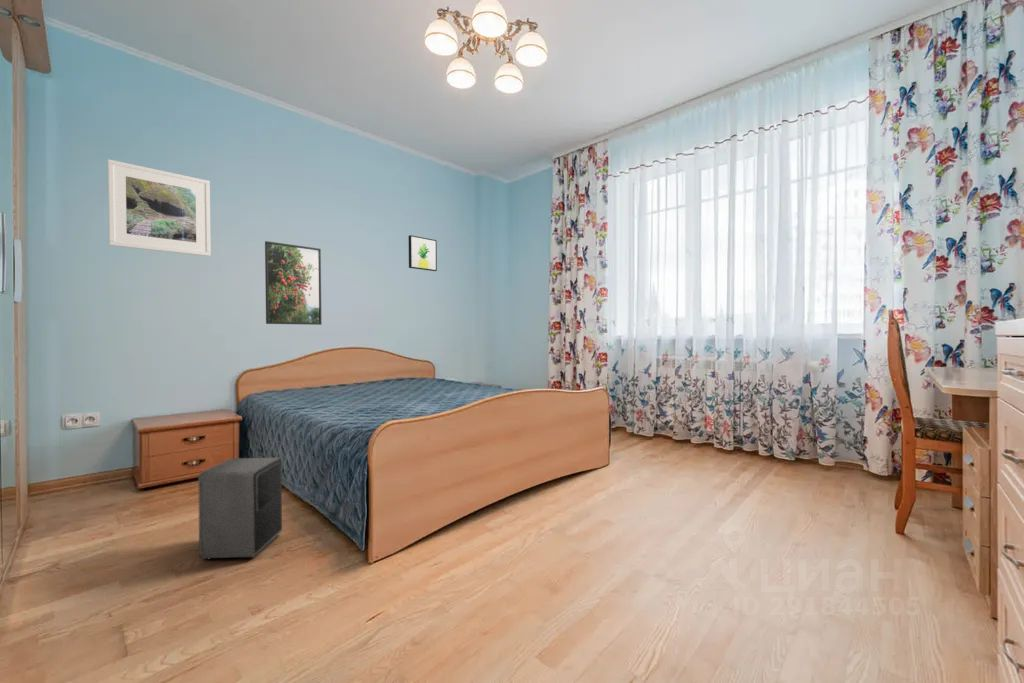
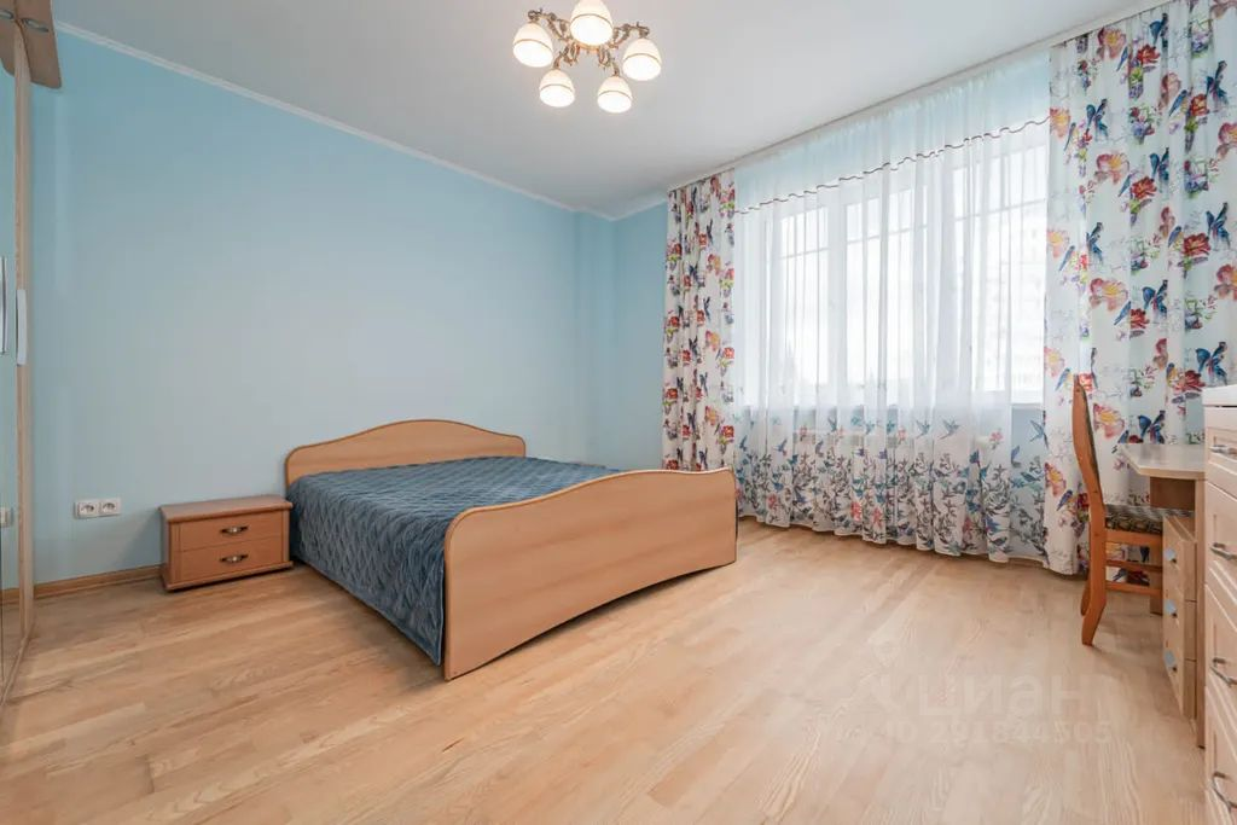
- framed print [264,240,323,326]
- wall art [408,234,438,272]
- speaker [197,456,283,561]
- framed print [107,158,212,257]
